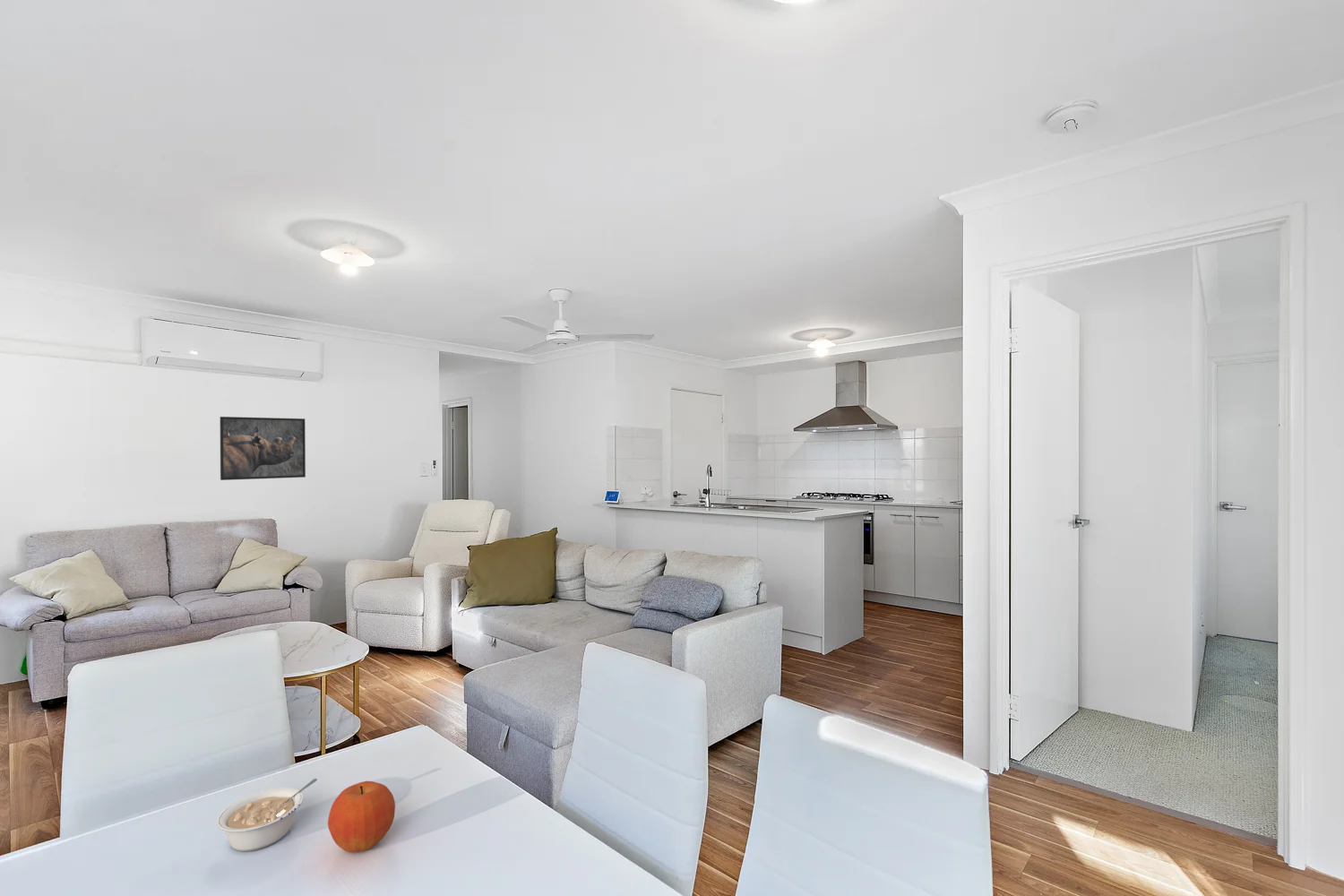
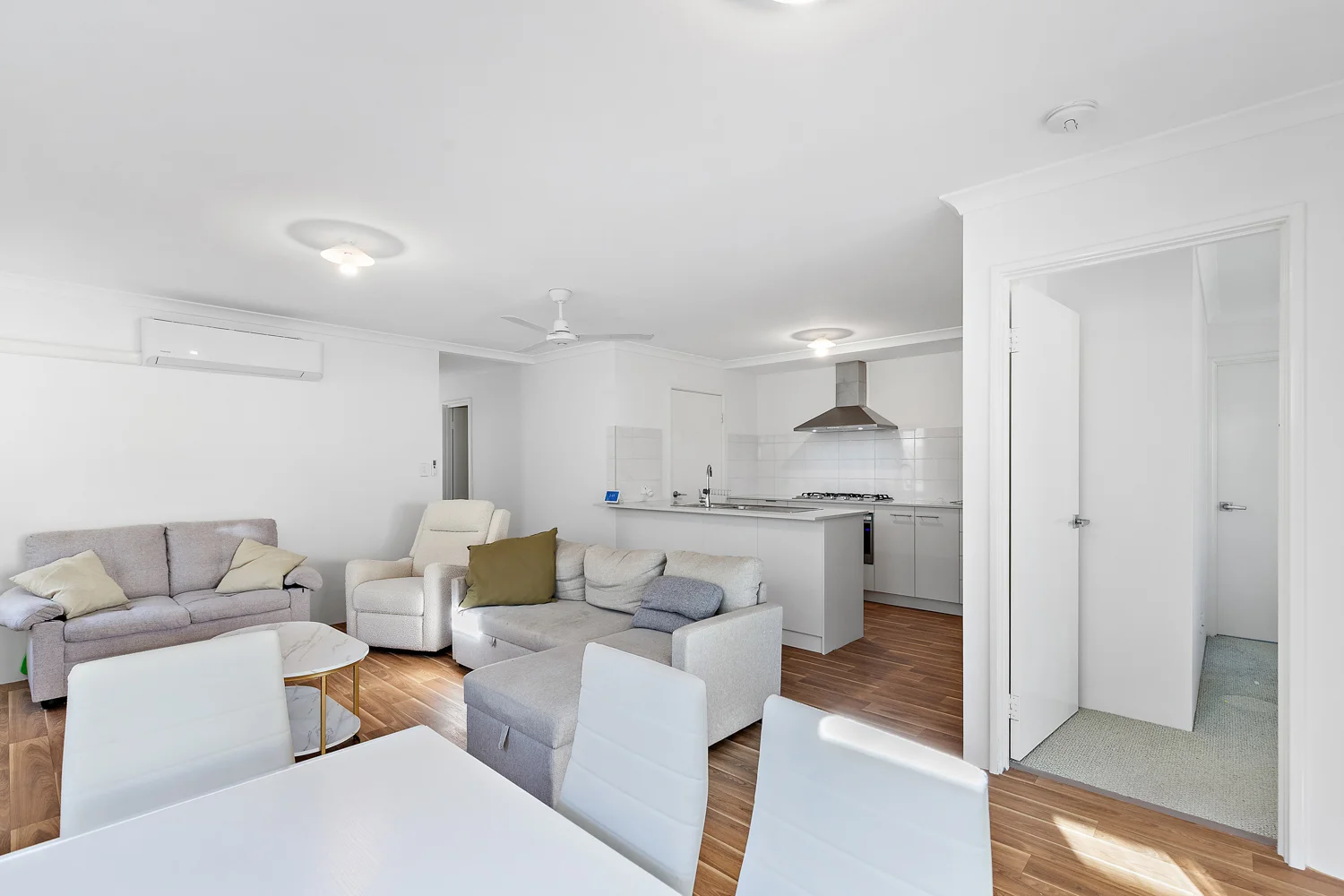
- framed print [219,416,306,481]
- legume [216,778,318,852]
- fruit [327,780,396,853]
